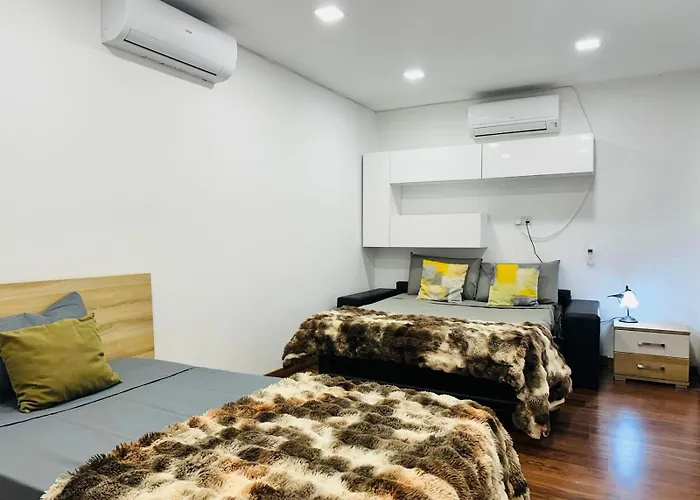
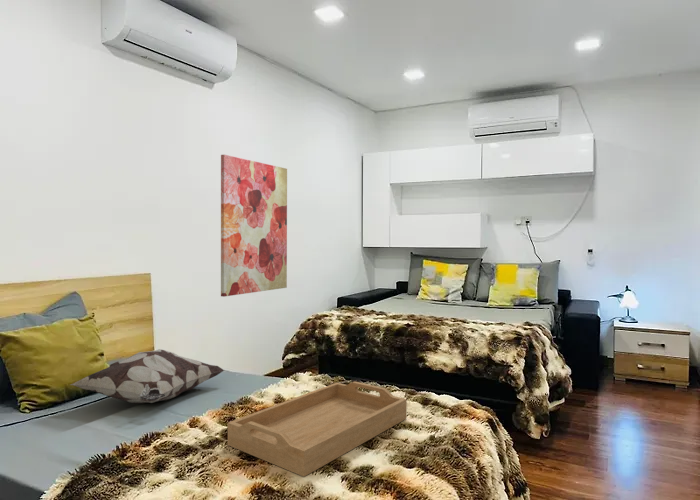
+ decorative pillow [70,348,225,405]
+ serving tray [227,381,408,478]
+ wall art [220,154,288,298]
